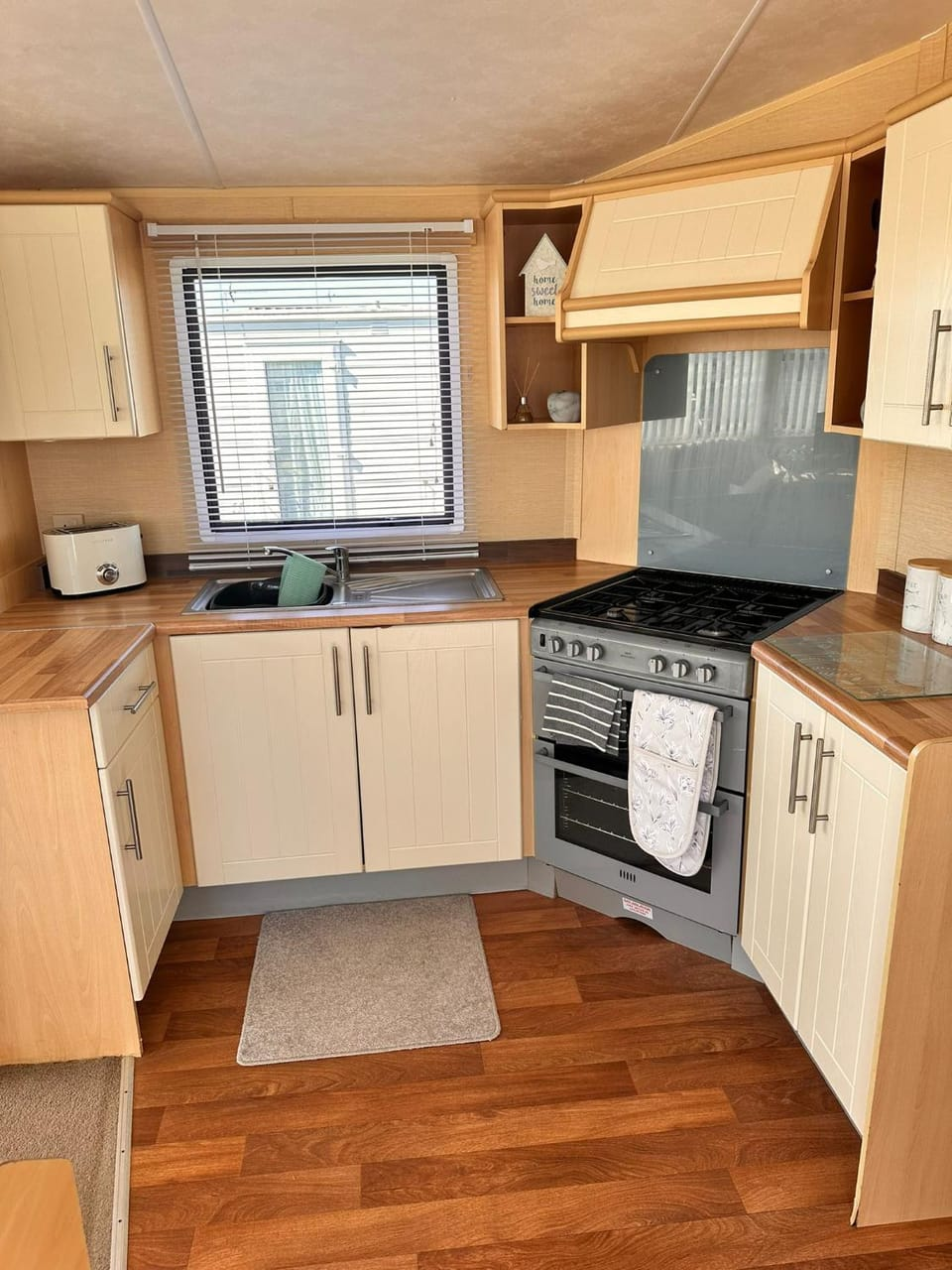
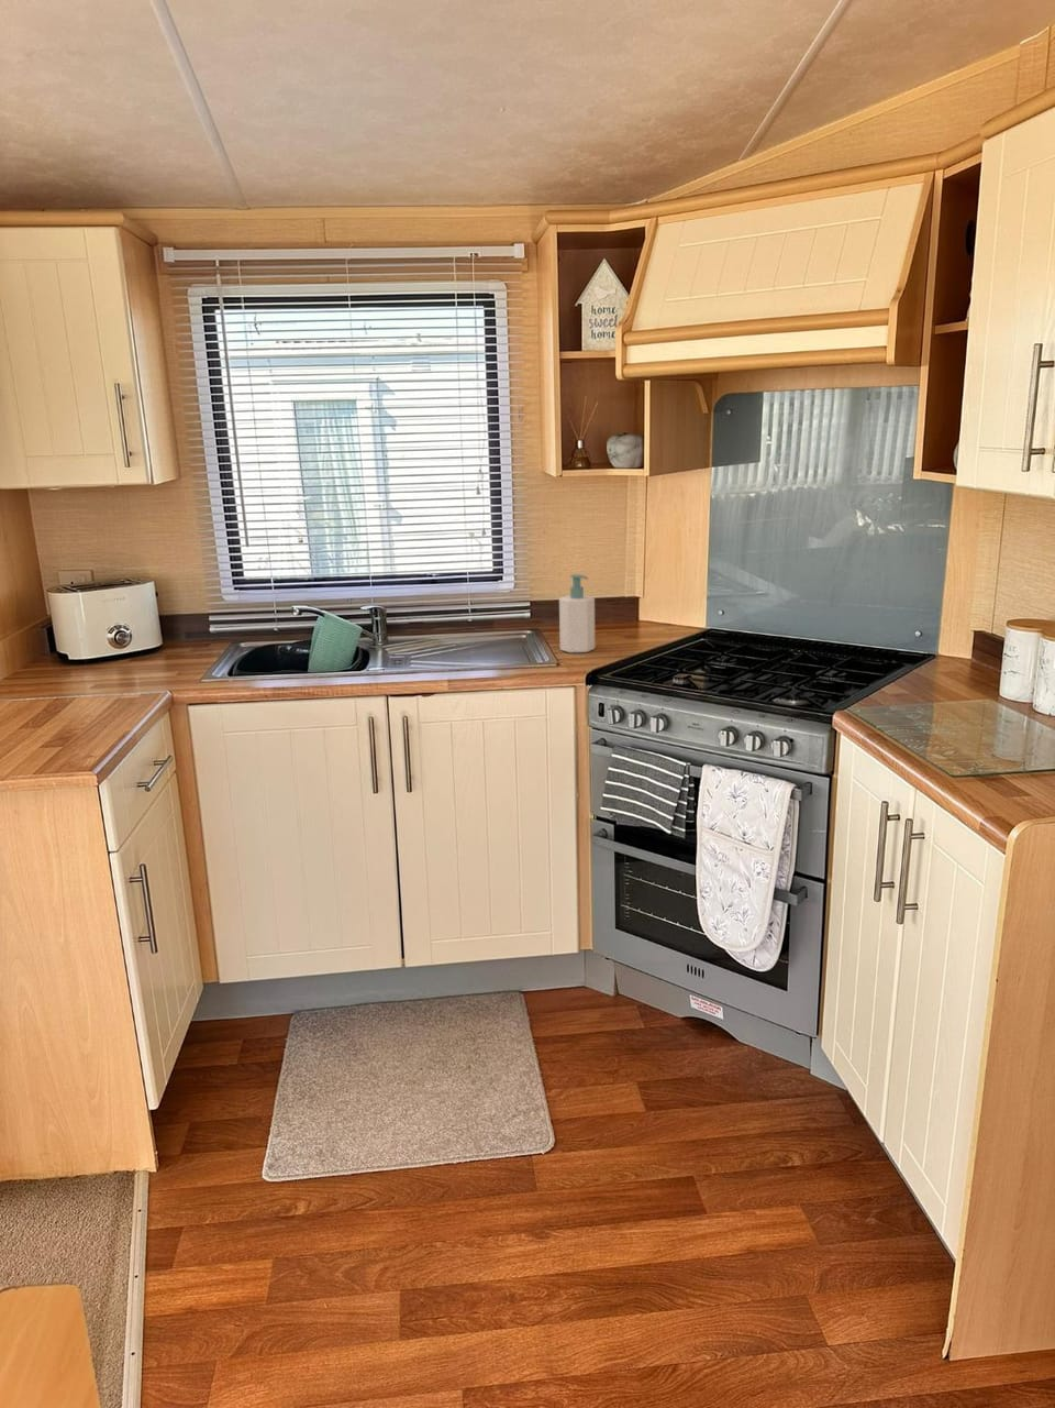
+ soap bottle [559,573,595,653]
